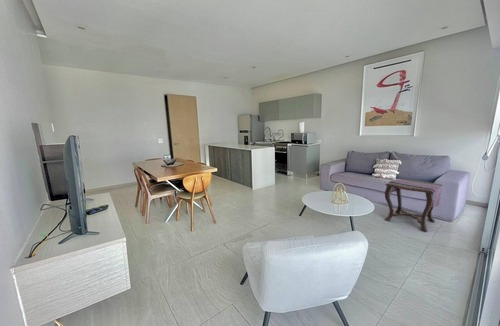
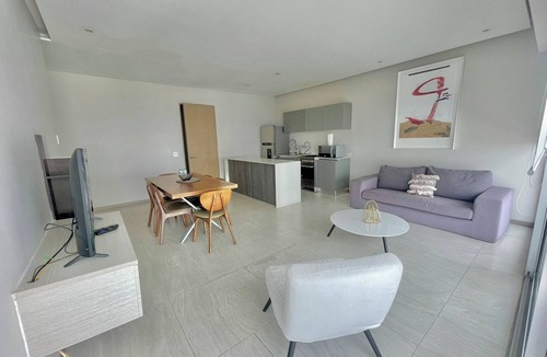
- side table [384,177,443,233]
